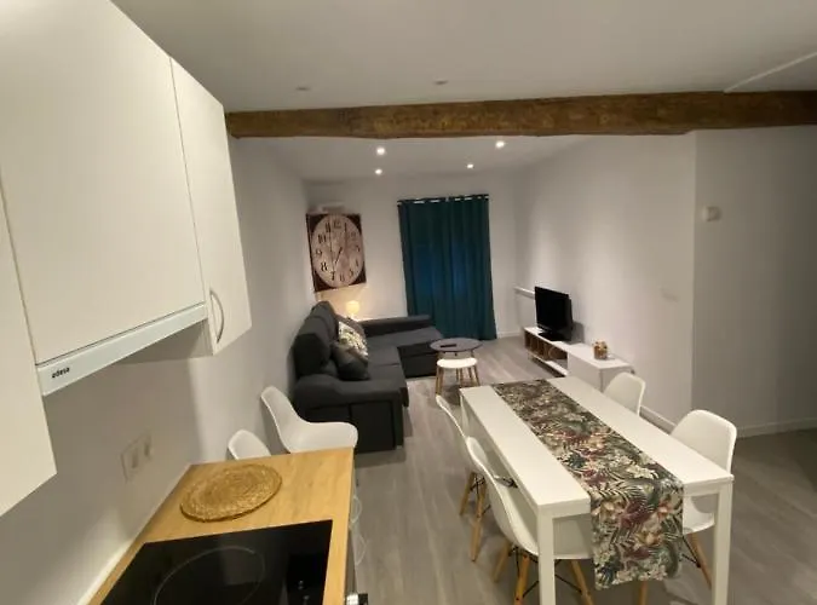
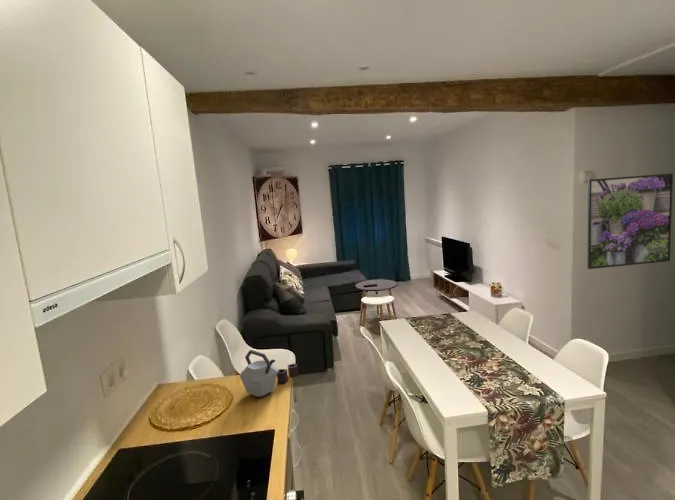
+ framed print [587,172,674,270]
+ kettle [239,349,299,398]
